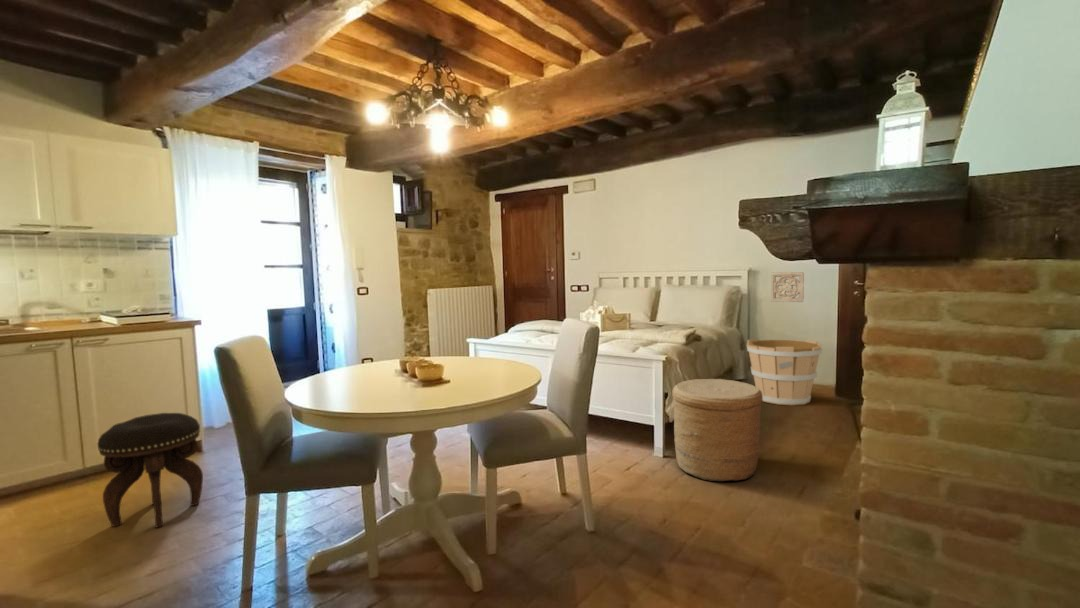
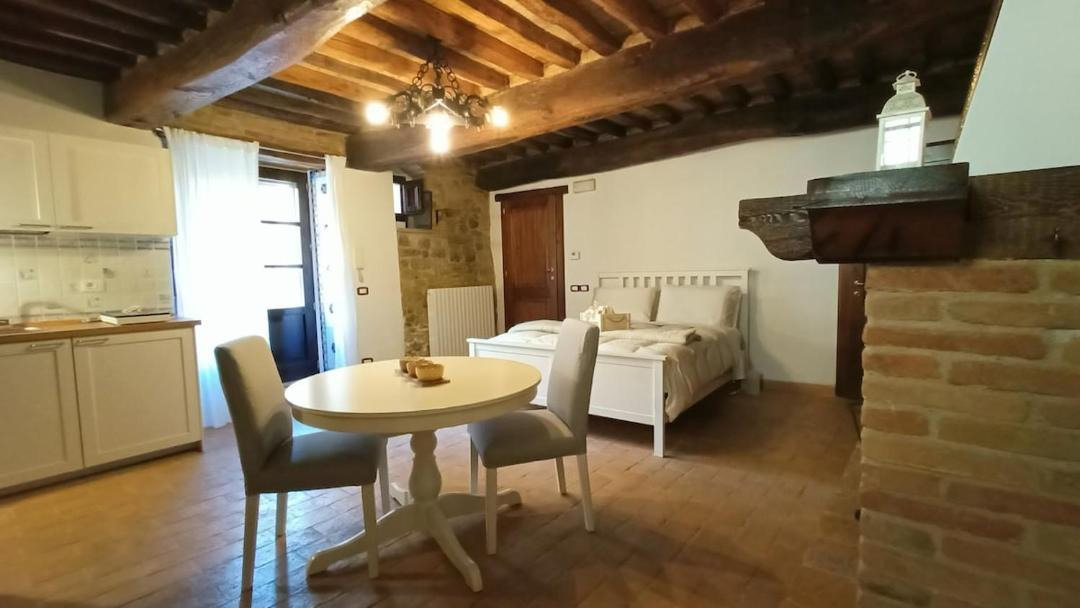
- footstool [96,412,204,529]
- wooden bucket [745,338,823,407]
- wall ornament [770,271,805,303]
- woven basket [671,378,763,482]
